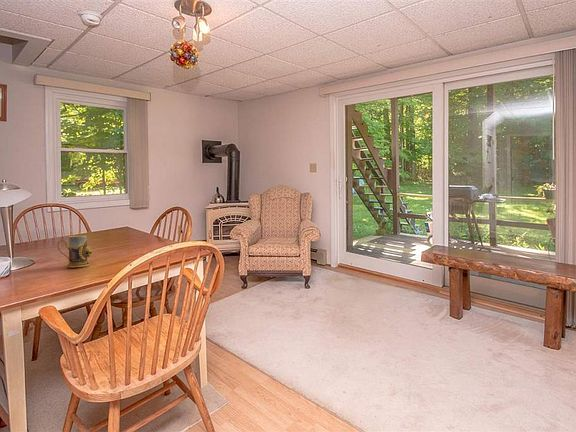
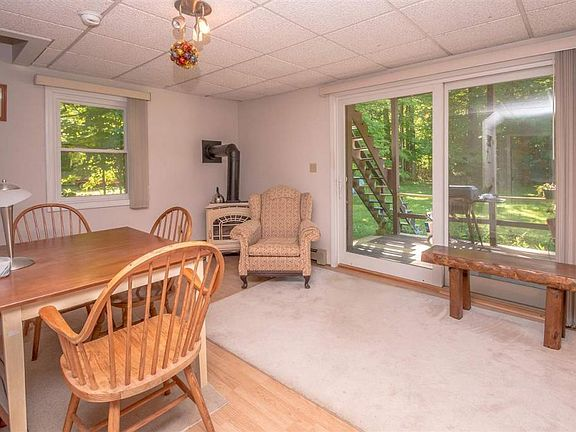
- mug [57,235,93,268]
